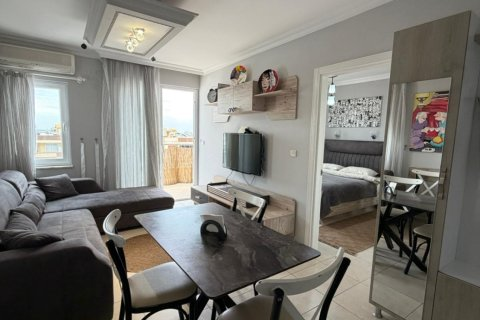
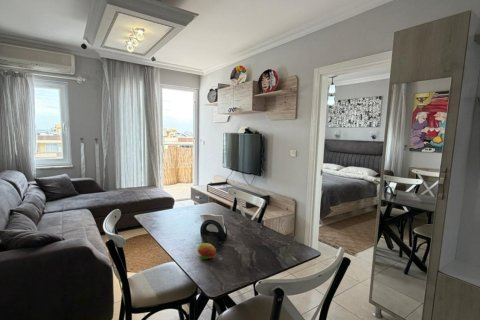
+ fruit [196,242,217,260]
